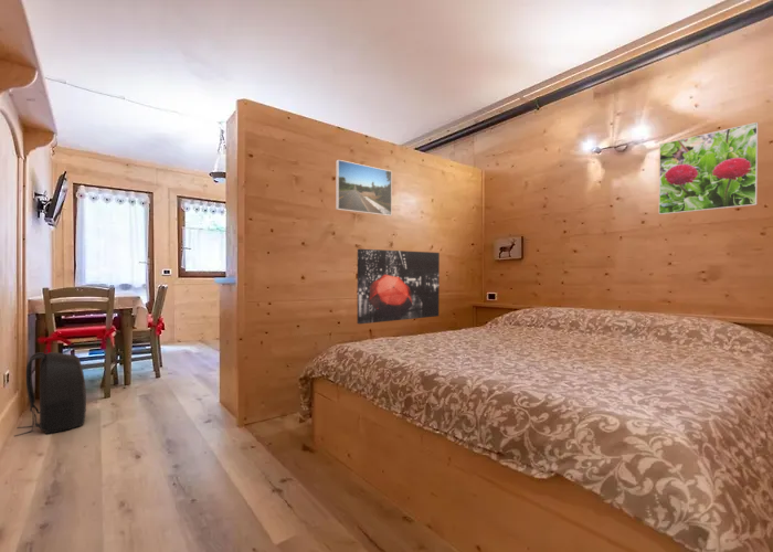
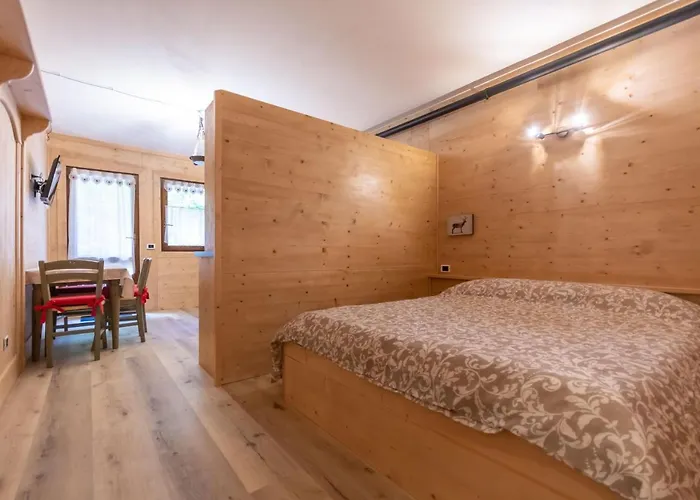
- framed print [335,159,393,217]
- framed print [658,121,760,215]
- backpack [13,349,87,437]
- wall art [356,248,441,325]
